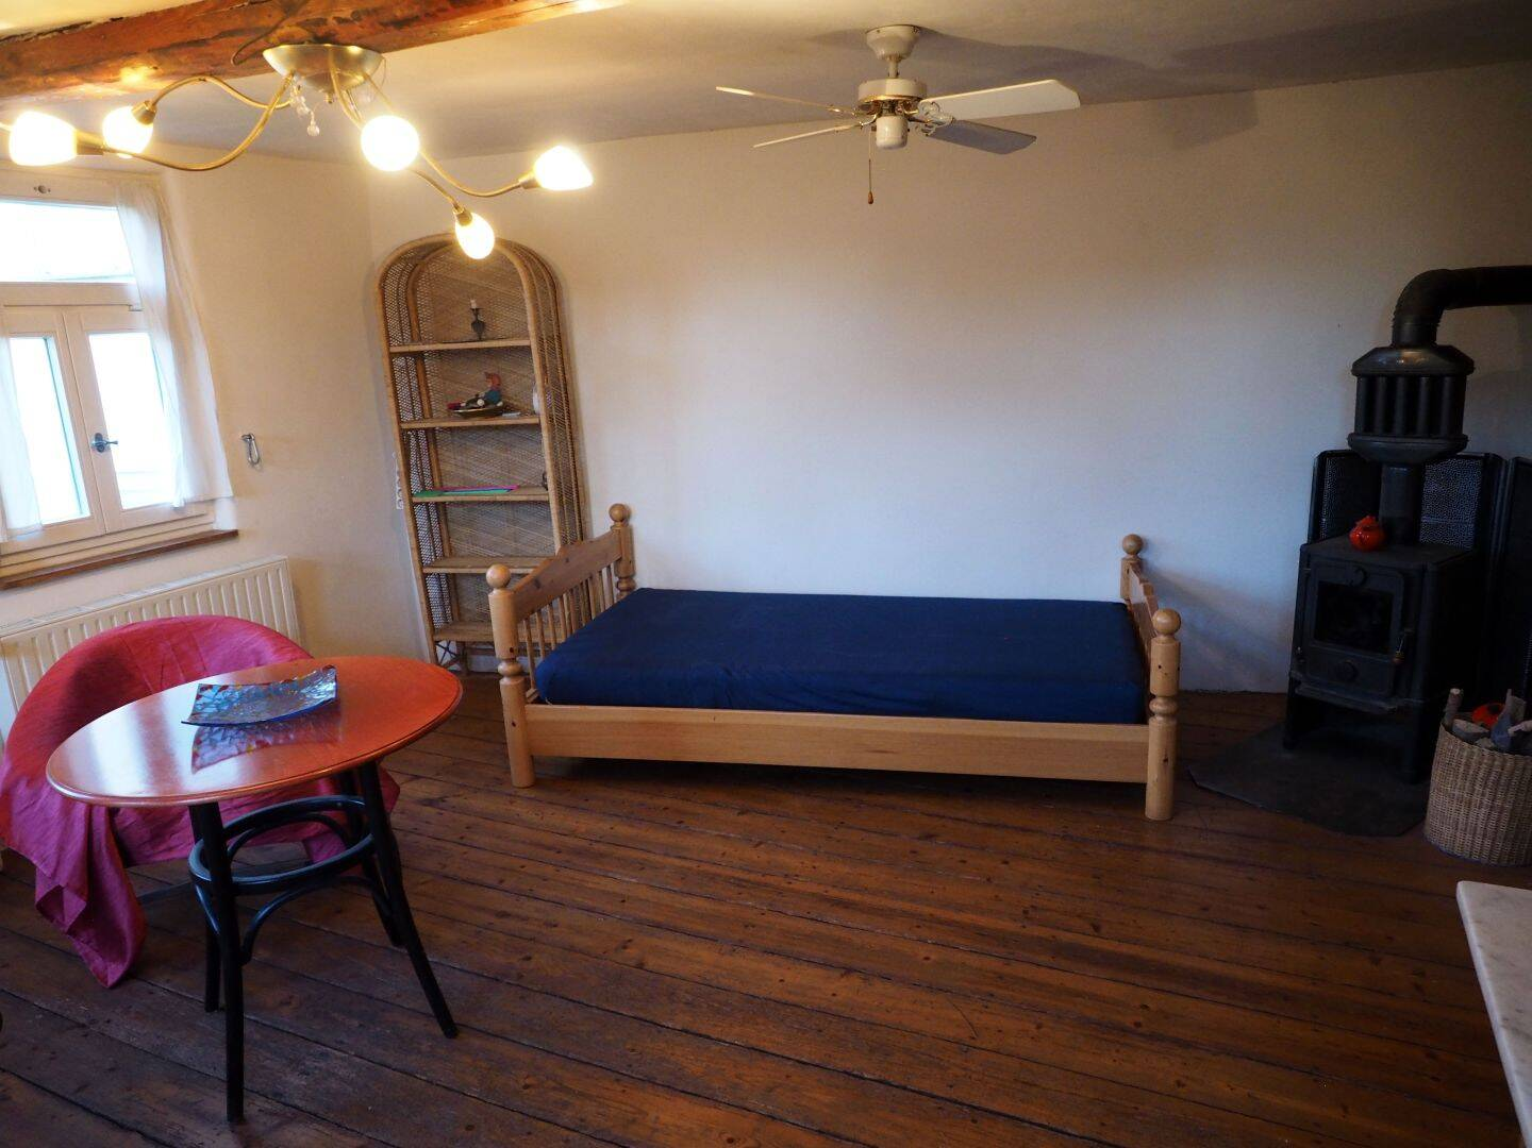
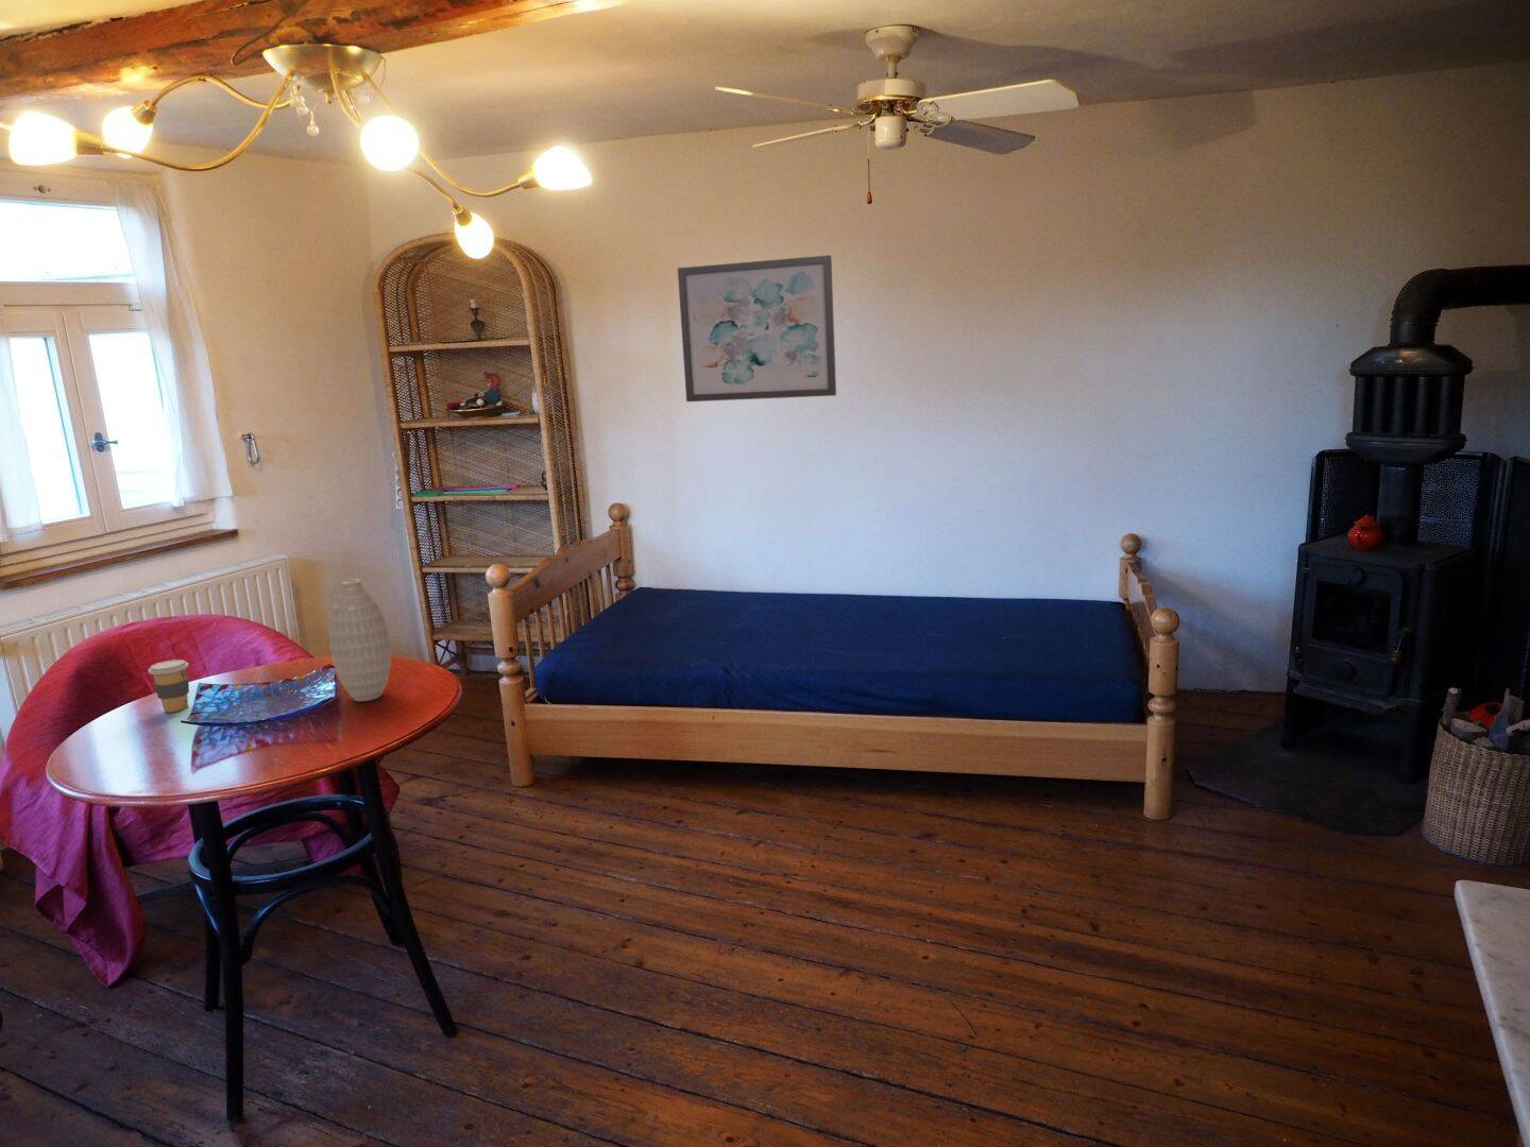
+ vase [329,578,392,702]
+ wall art [677,254,837,402]
+ coffee cup [147,659,190,712]
